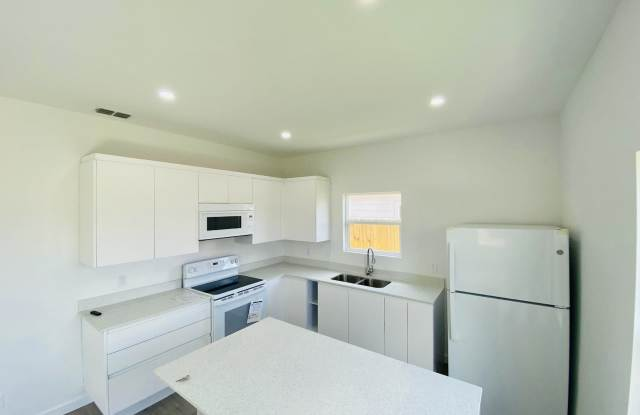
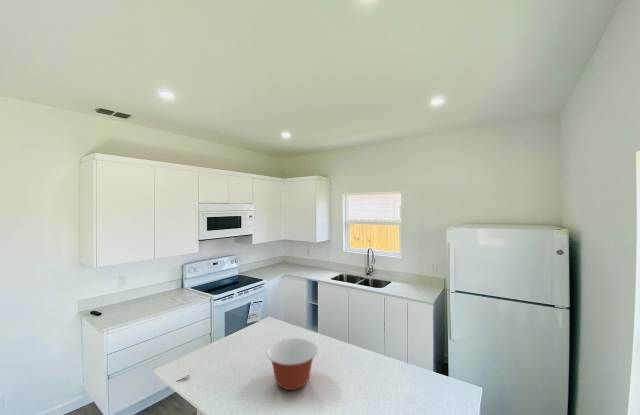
+ mixing bowl [266,337,318,391]
